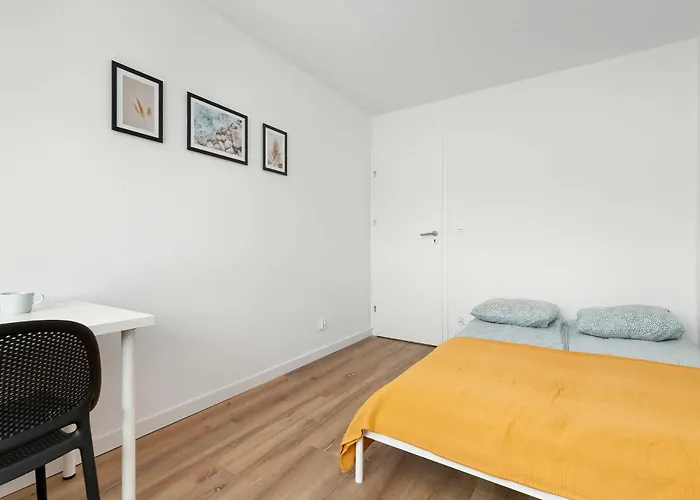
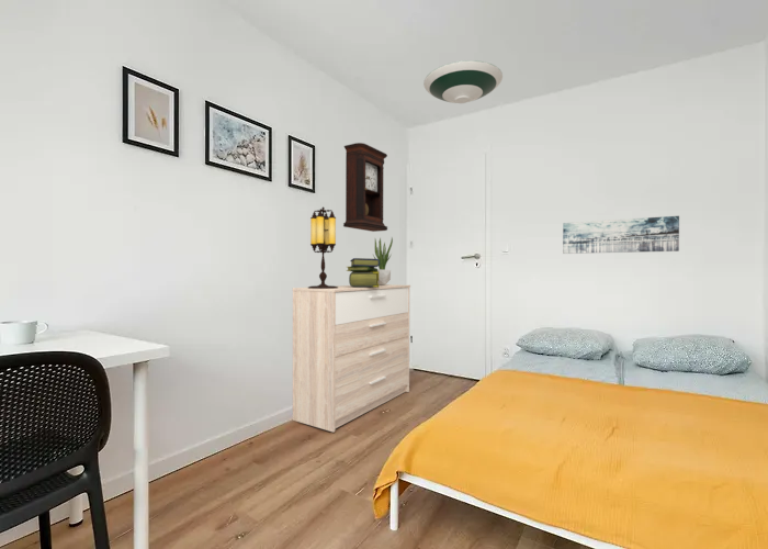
+ stack of books [346,257,380,287]
+ pendulum clock [342,142,388,233]
+ sideboard [292,283,411,434]
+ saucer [422,59,504,104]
+ potted plant [372,237,394,285]
+ table lamp [307,206,338,289]
+ wall art [562,215,680,255]
